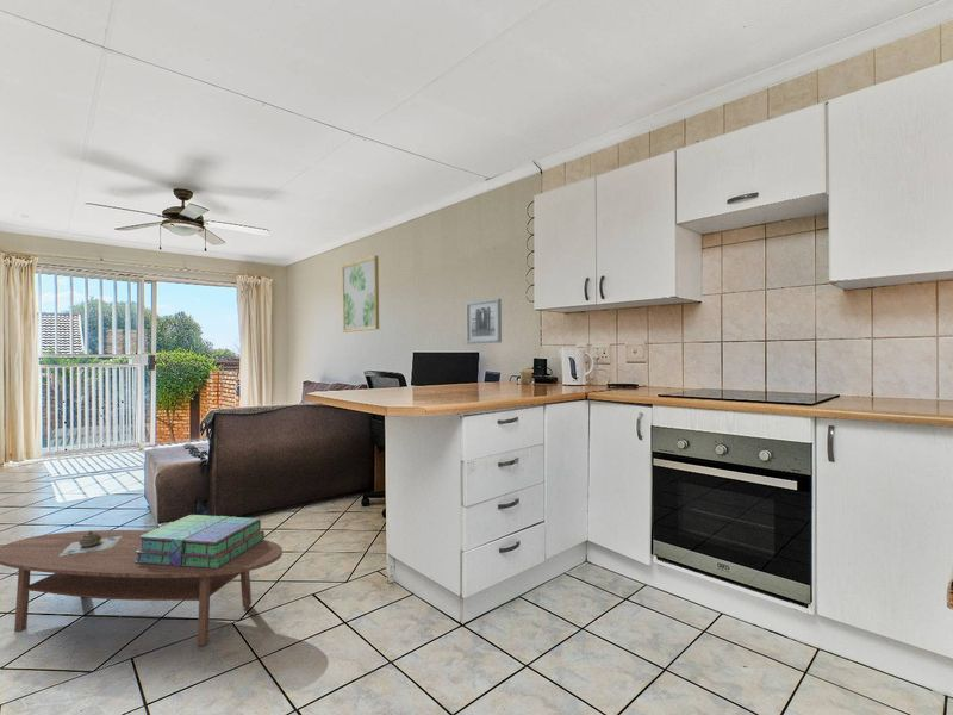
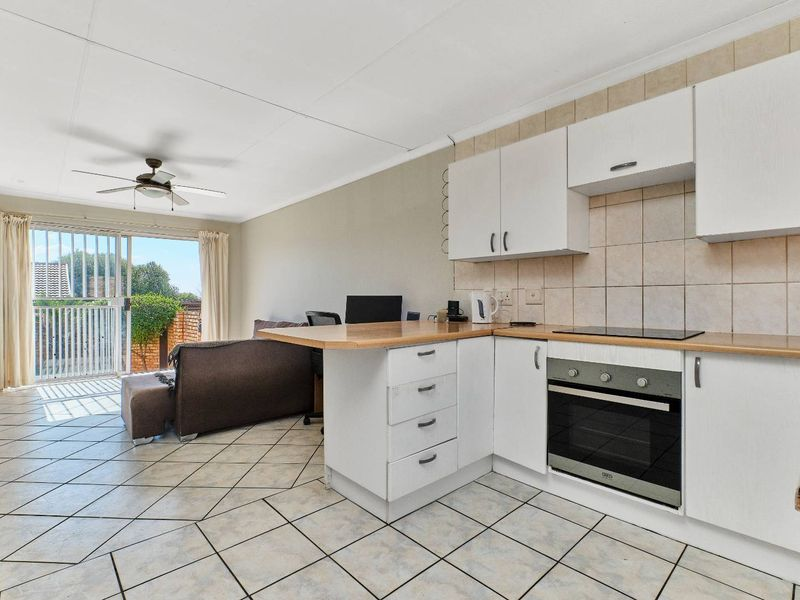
- stack of books [135,514,266,568]
- decorative bowl [58,529,122,557]
- wall art [341,254,380,334]
- wall art [465,298,503,344]
- coffee table [0,529,284,647]
